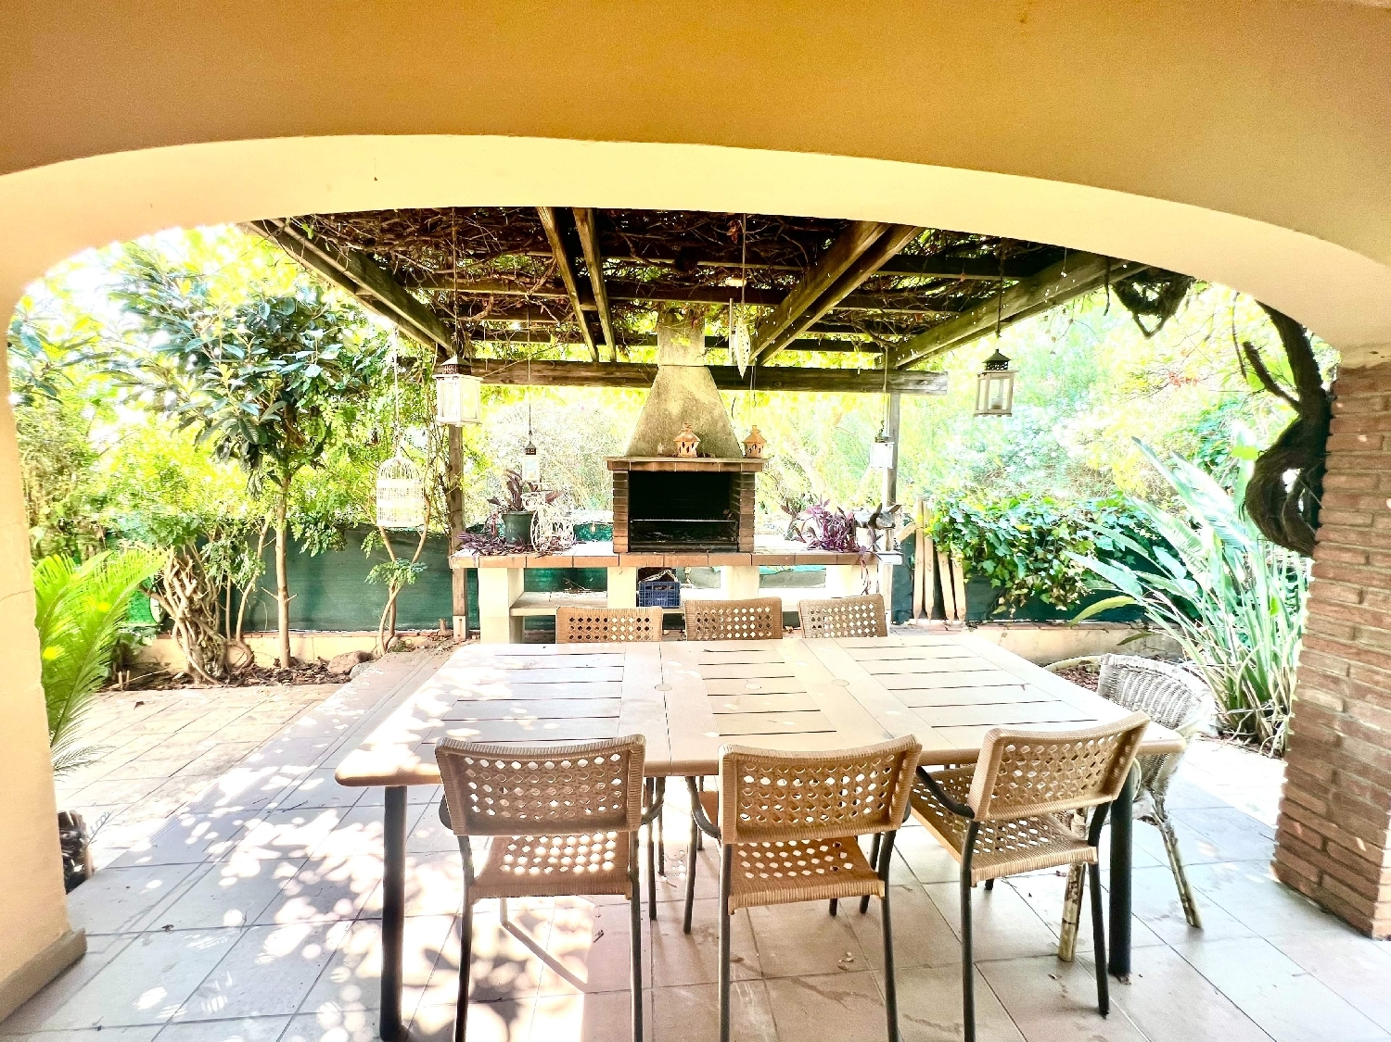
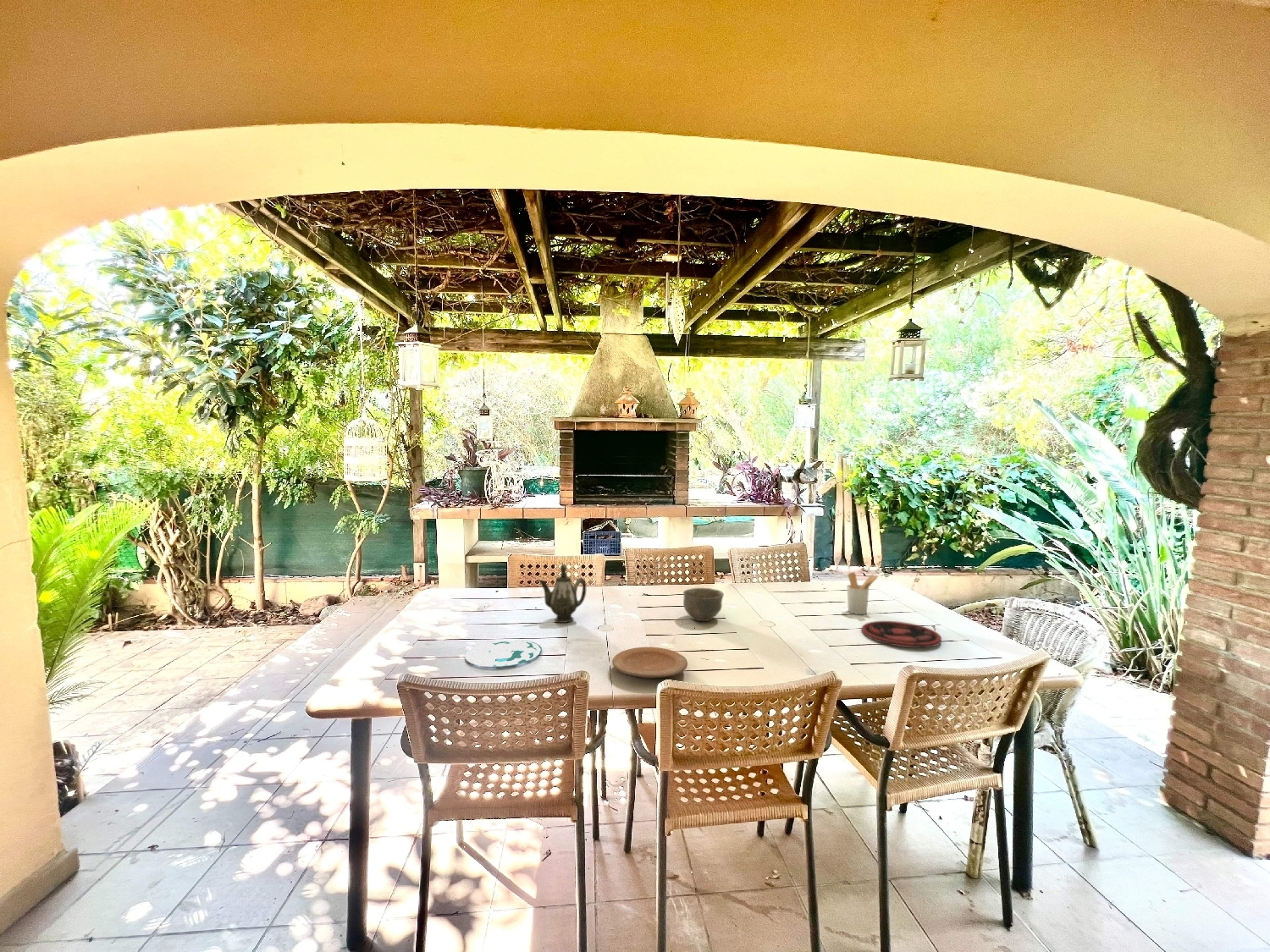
+ plate [861,620,942,648]
+ teapot [538,564,587,624]
+ utensil holder [846,571,878,615]
+ plate [465,639,543,668]
+ bowl [682,587,725,622]
+ plate [611,647,688,680]
